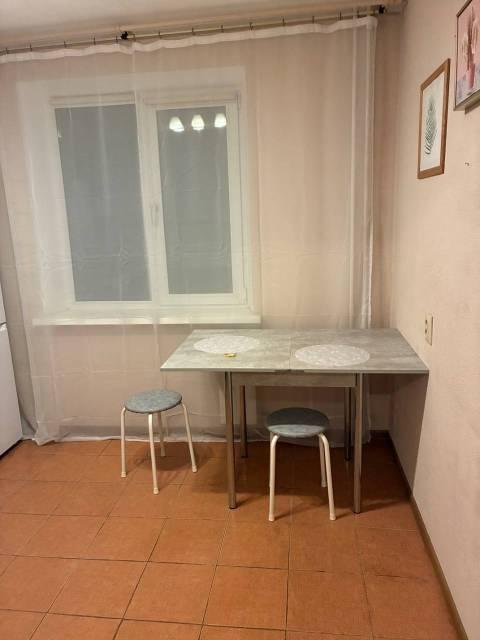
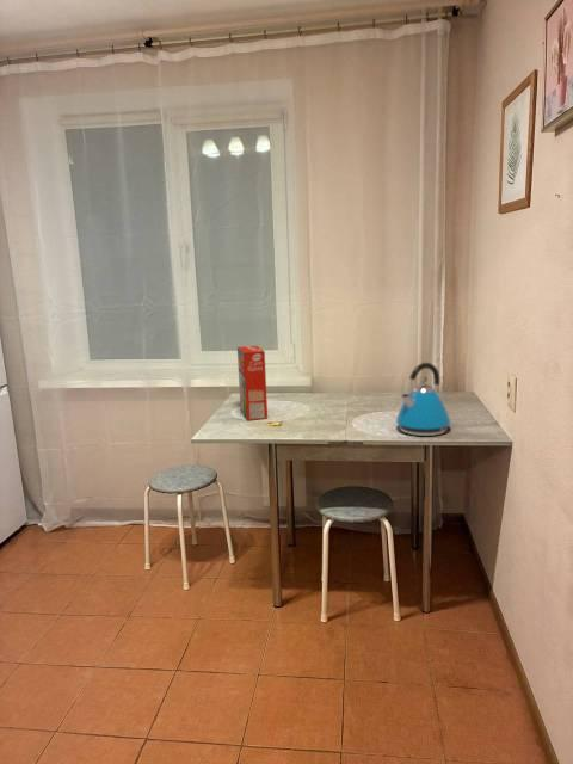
+ kettle [395,362,452,437]
+ cereal box [236,345,269,421]
